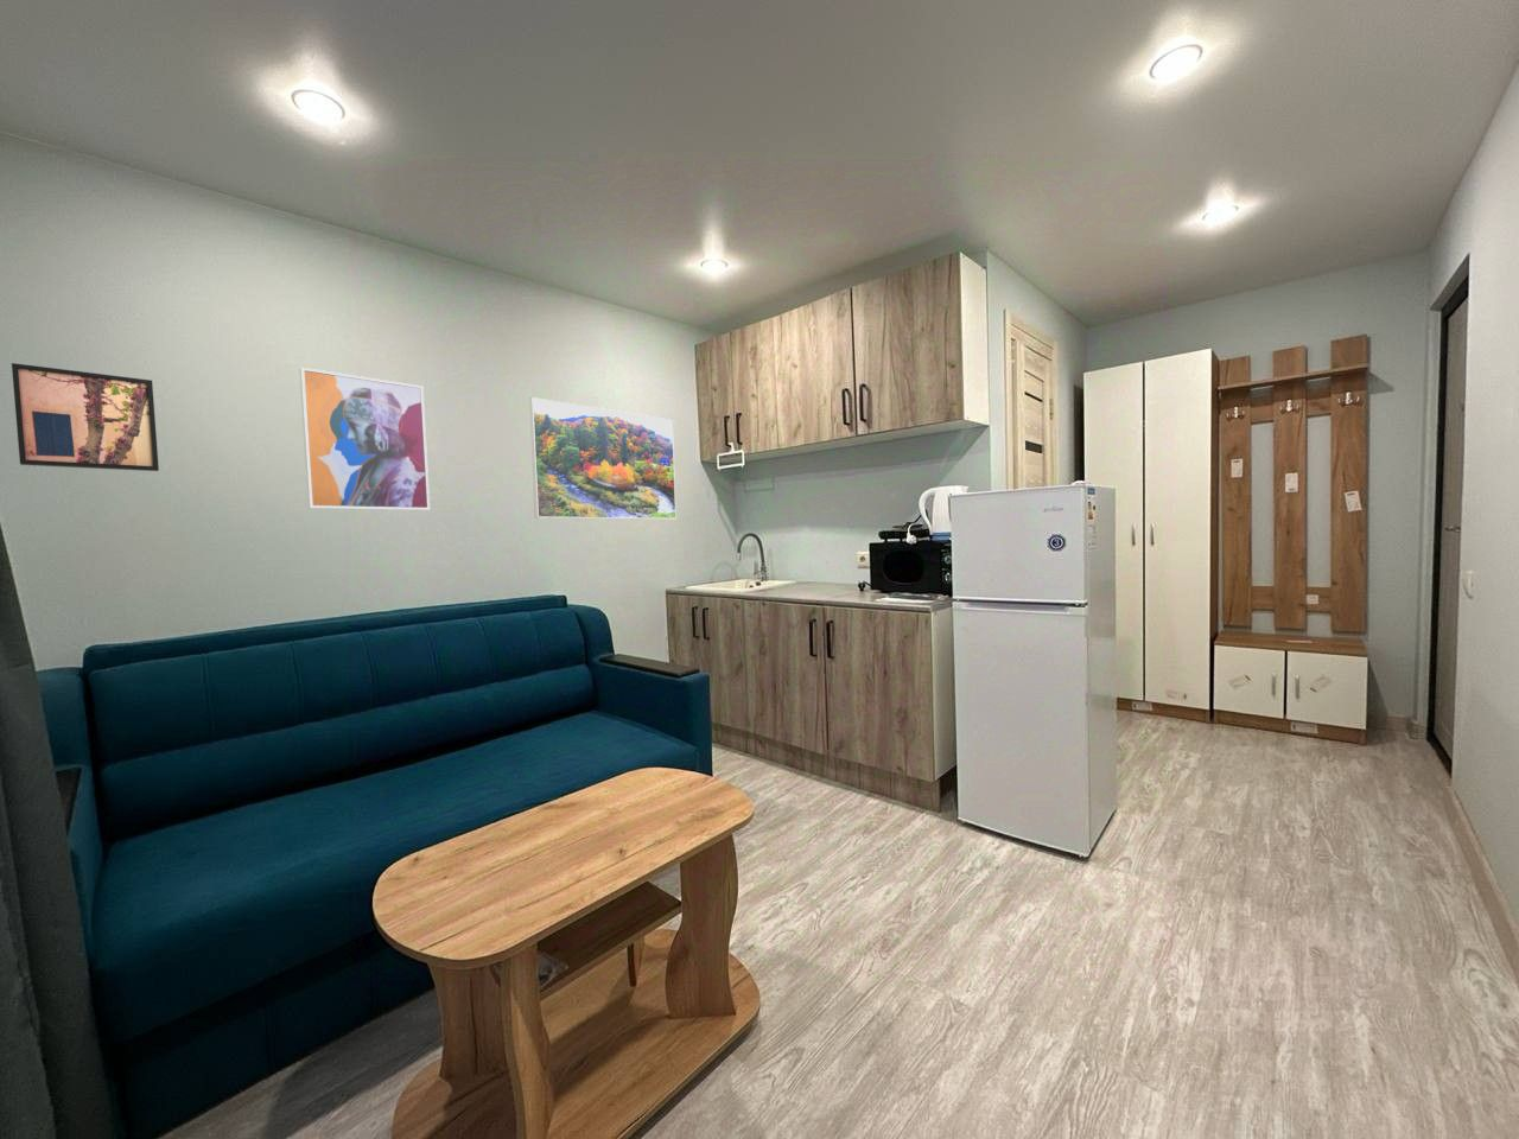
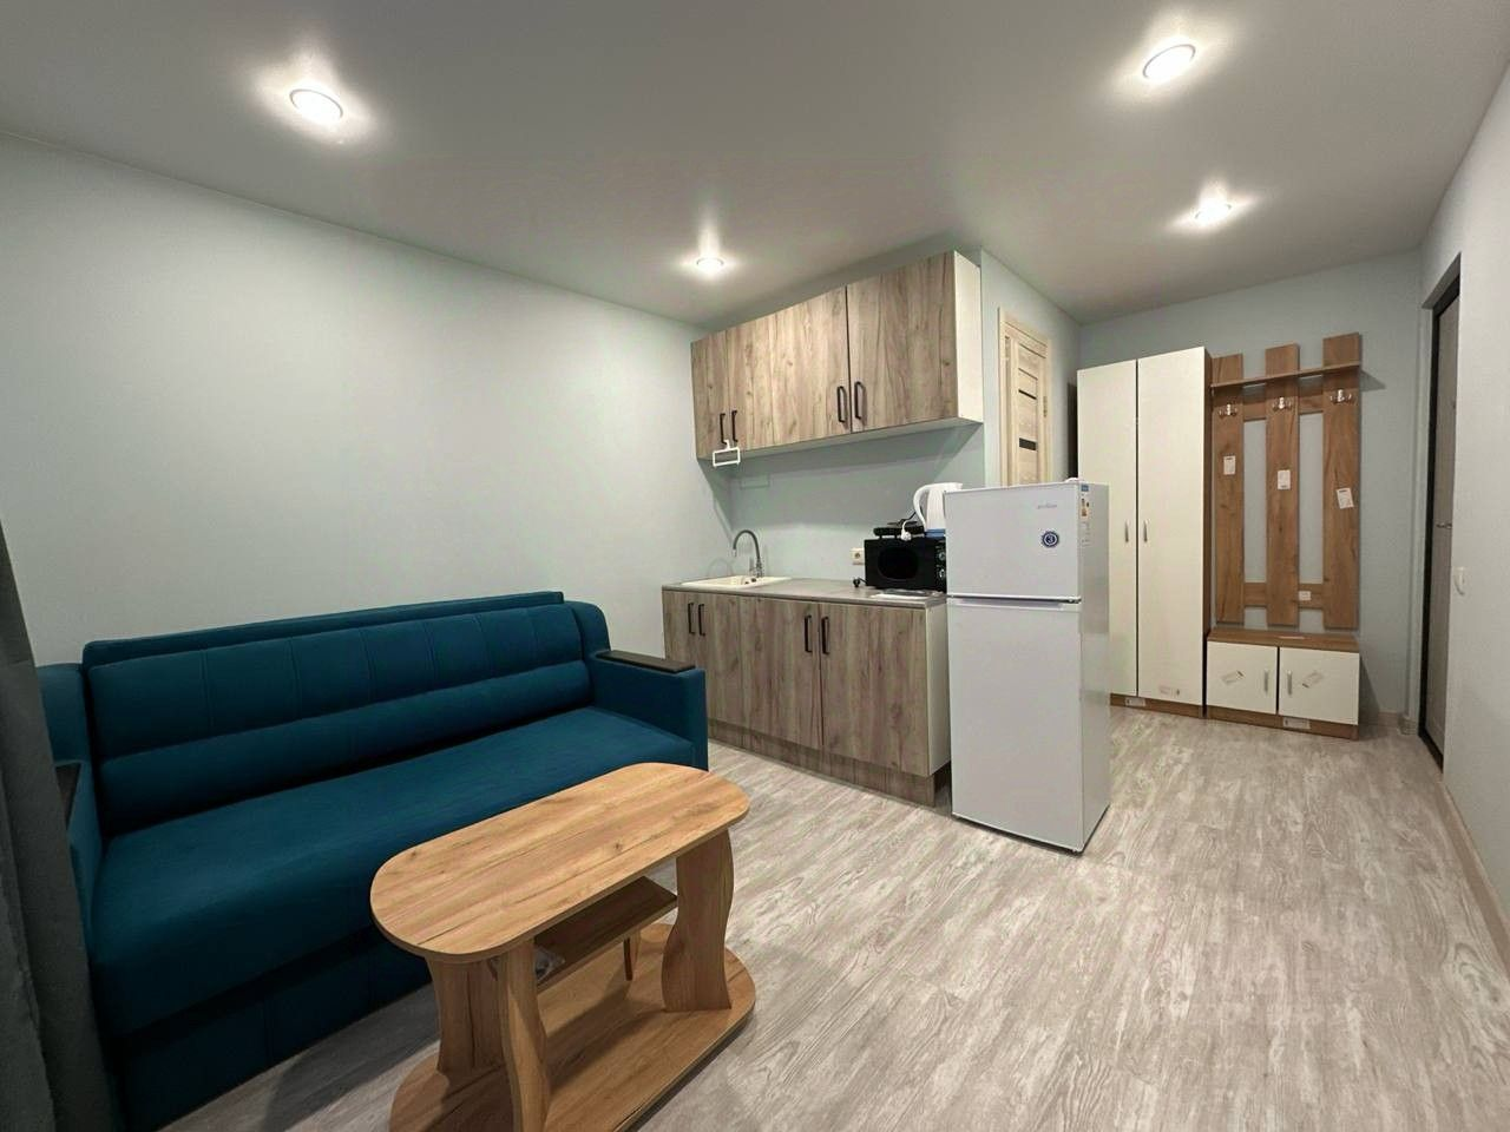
- wall art [11,361,160,473]
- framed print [529,396,678,519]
- wall art [298,366,431,511]
